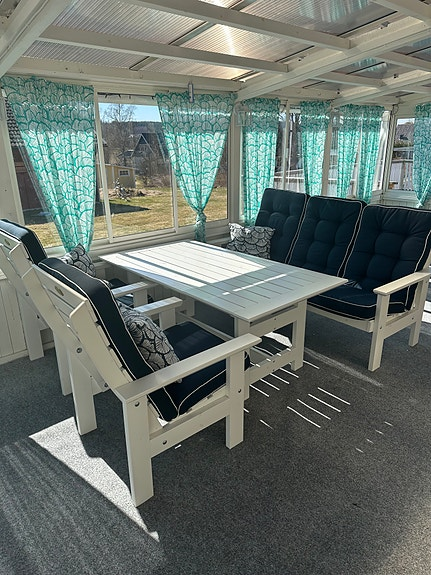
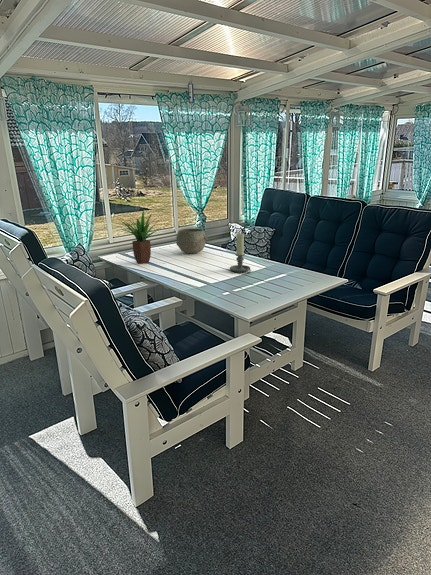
+ potted plant [120,209,161,265]
+ bowl [175,228,209,255]
+ candle holder [229,232,252,274]
